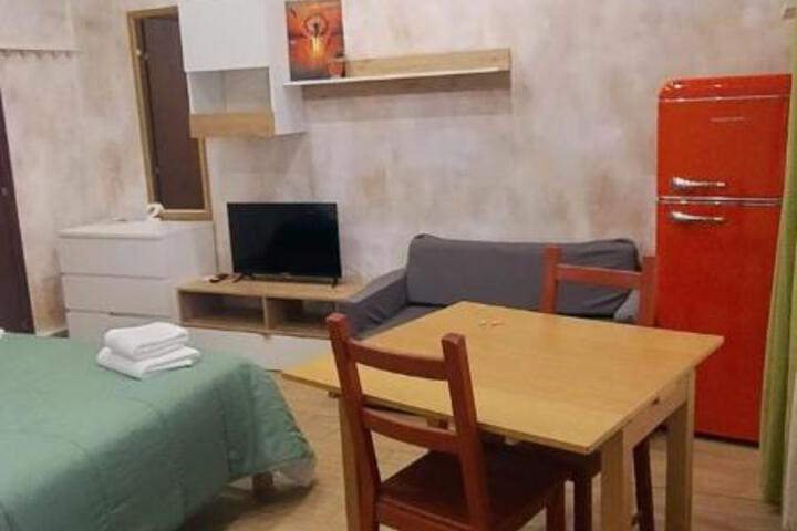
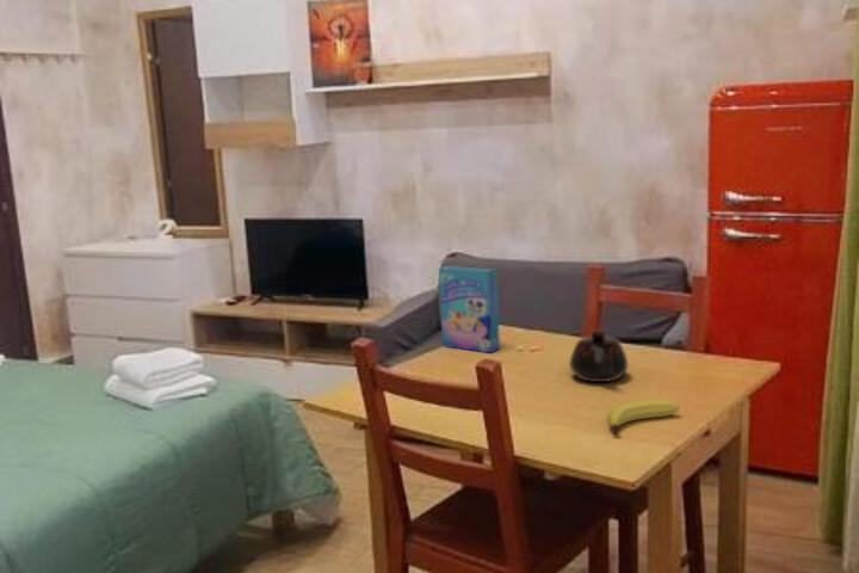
+ fruit [606,398,680,435]
+ teapot [568,329,629,383]
+ cereal box [438,265,501,355]
